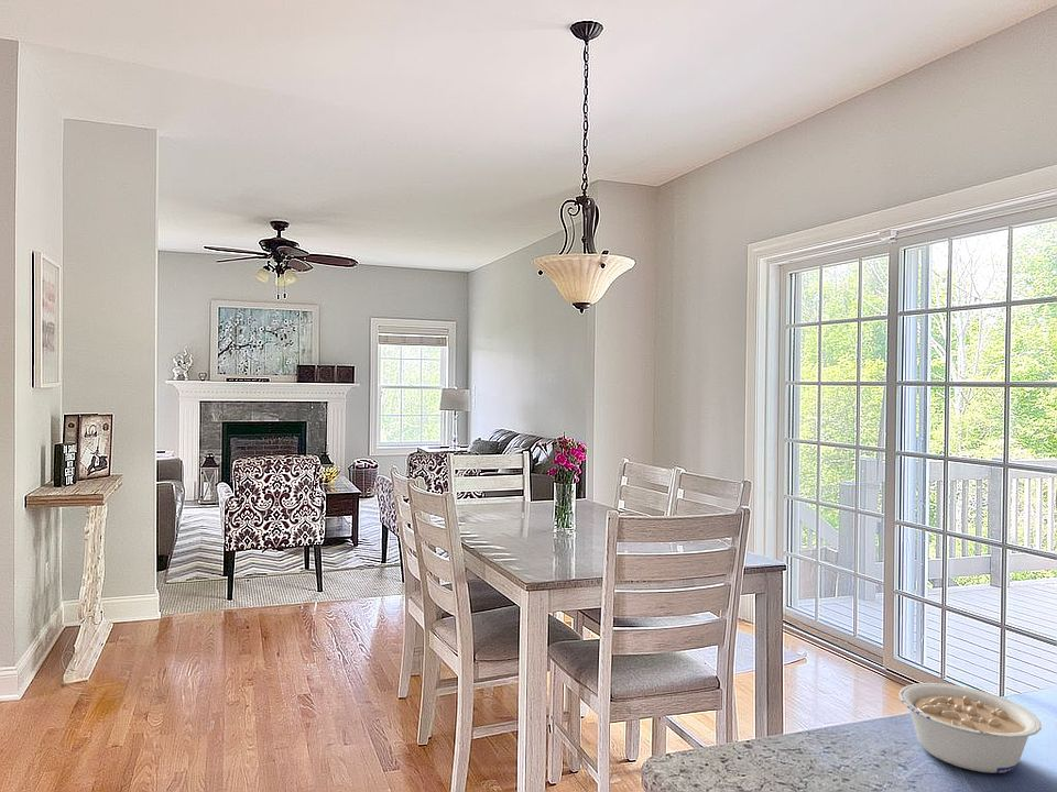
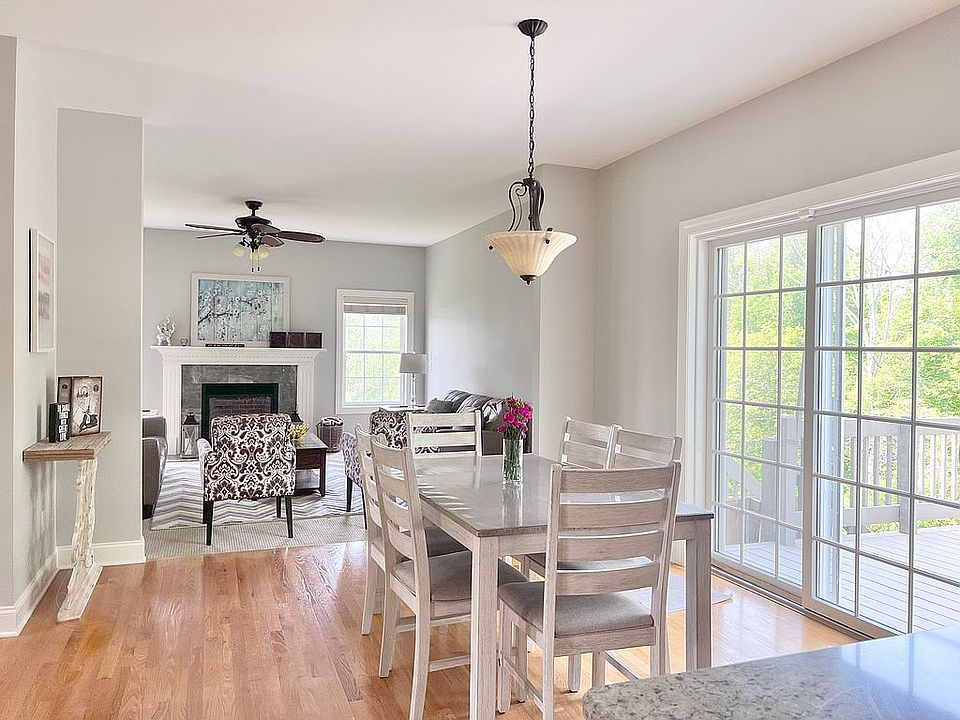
- legume [897,682,1043,774]
